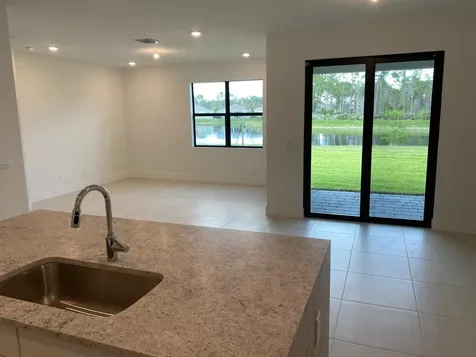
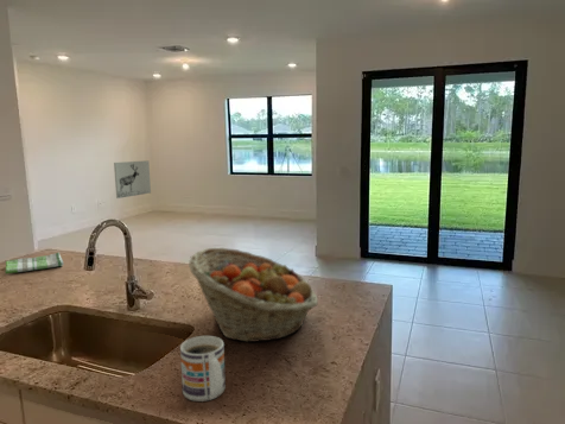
+ mug [179,335,227,403]
+ wall art [113,159,152,200]
+ fruit basket [188,247,319,343]
+ dish towel [4,252,65,274]
